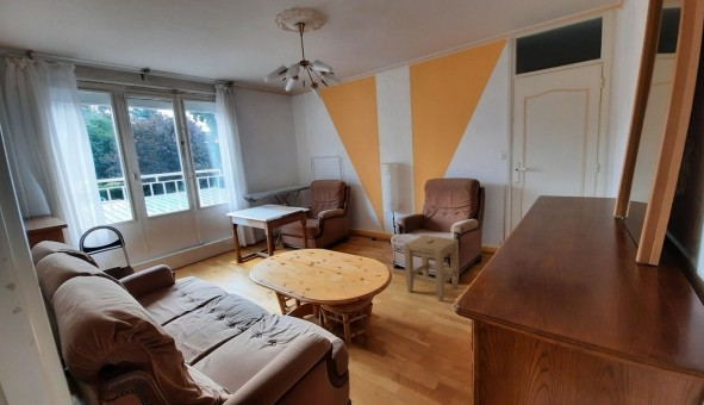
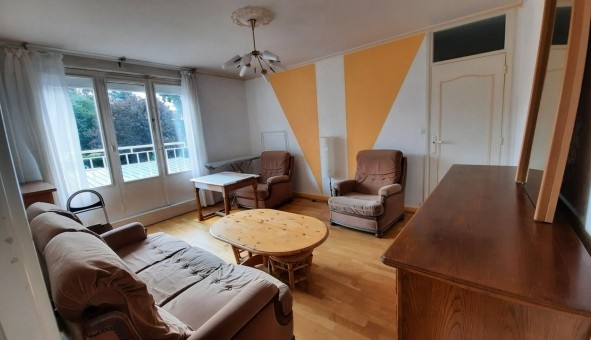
- stool [403,233,460,303]
